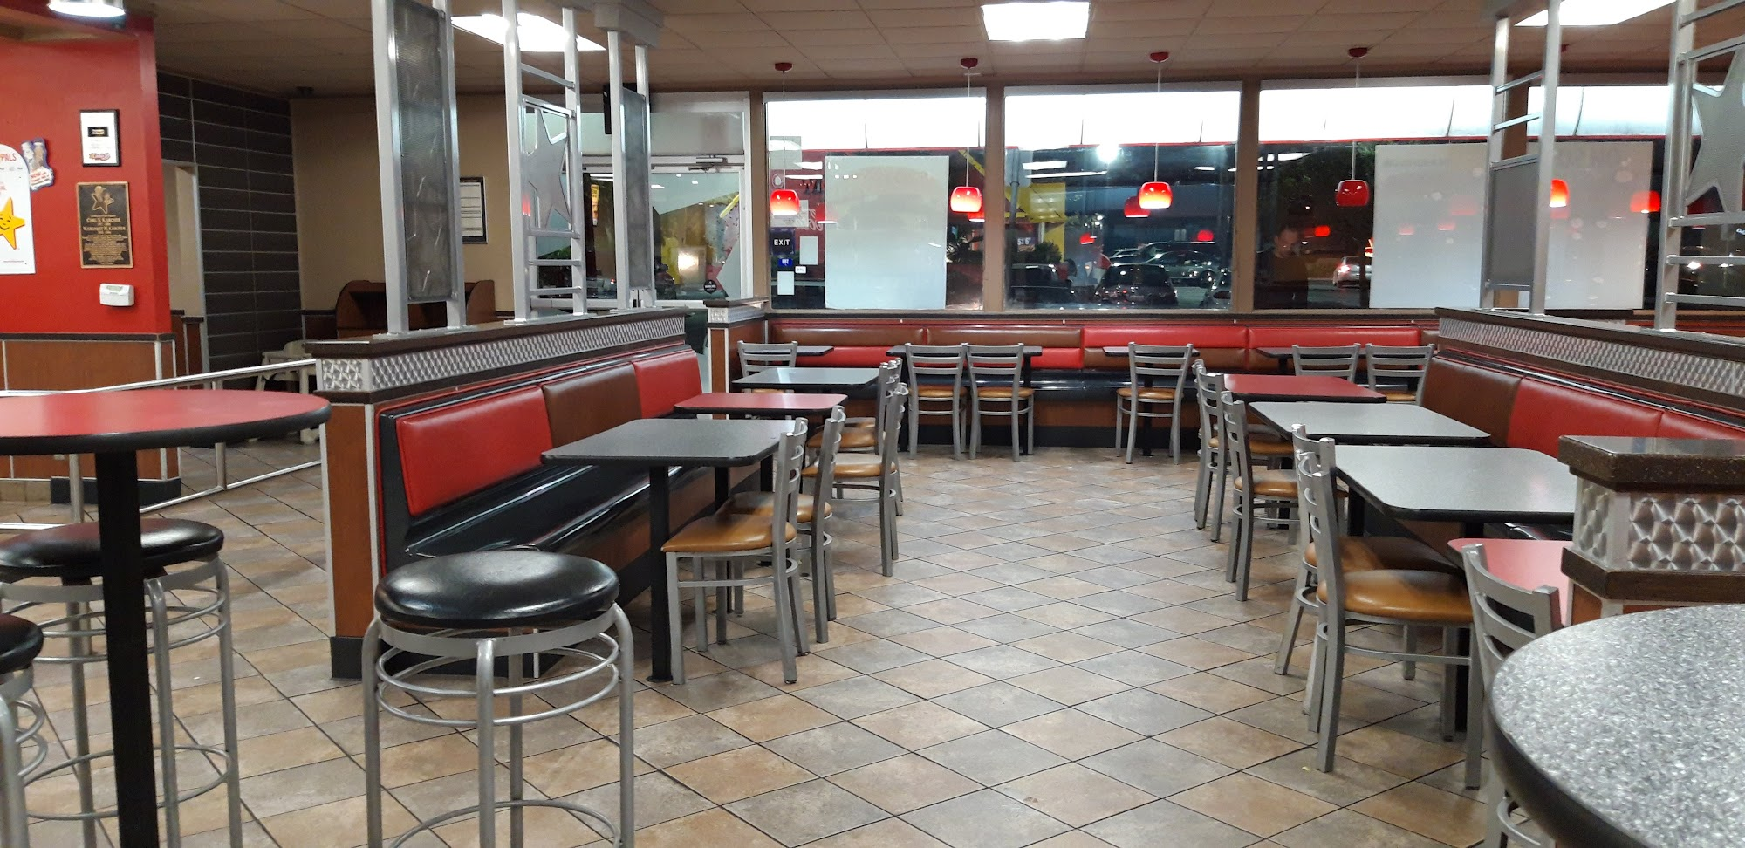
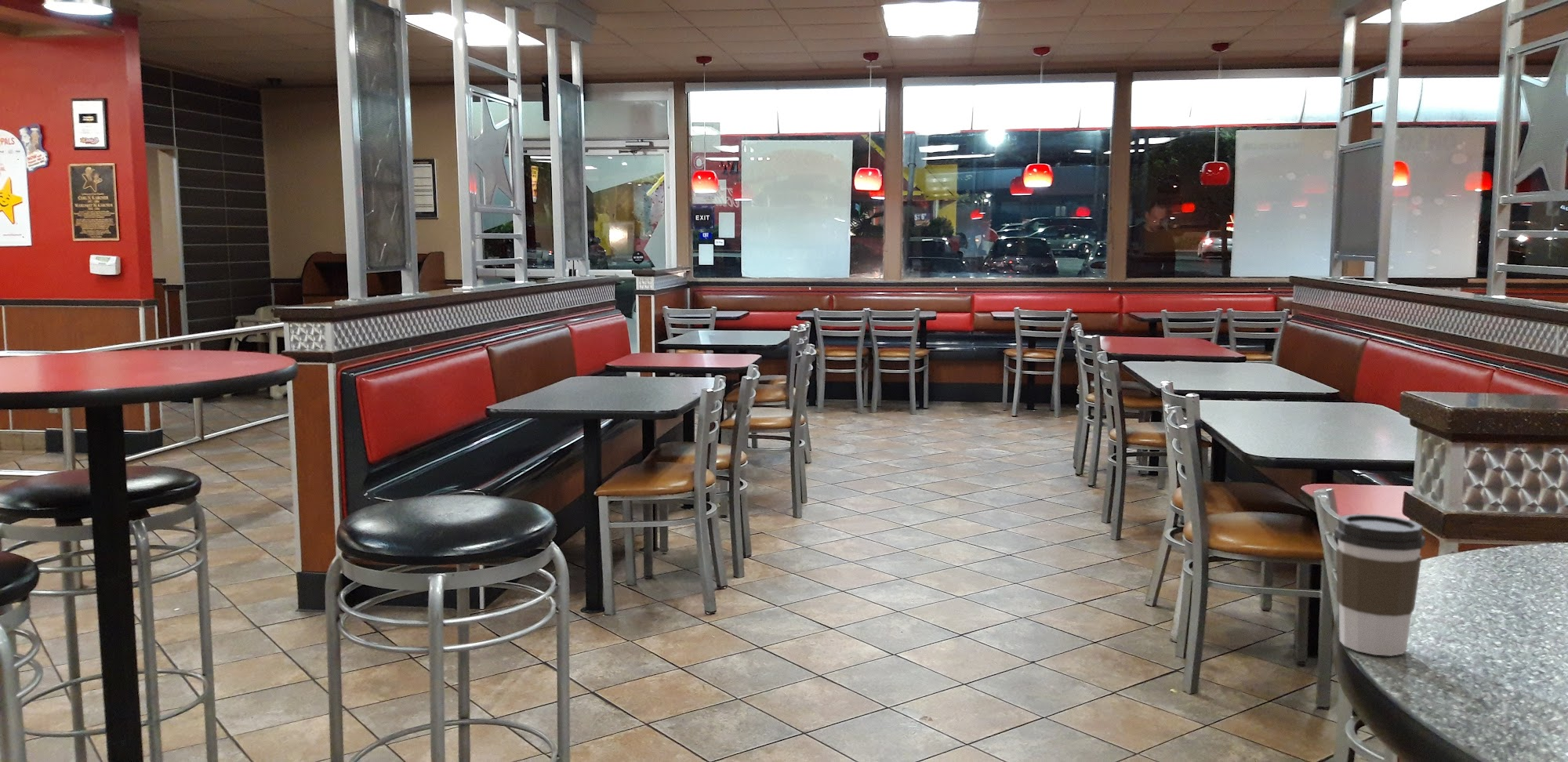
+ coffee cup [1334,513,1426,657]
